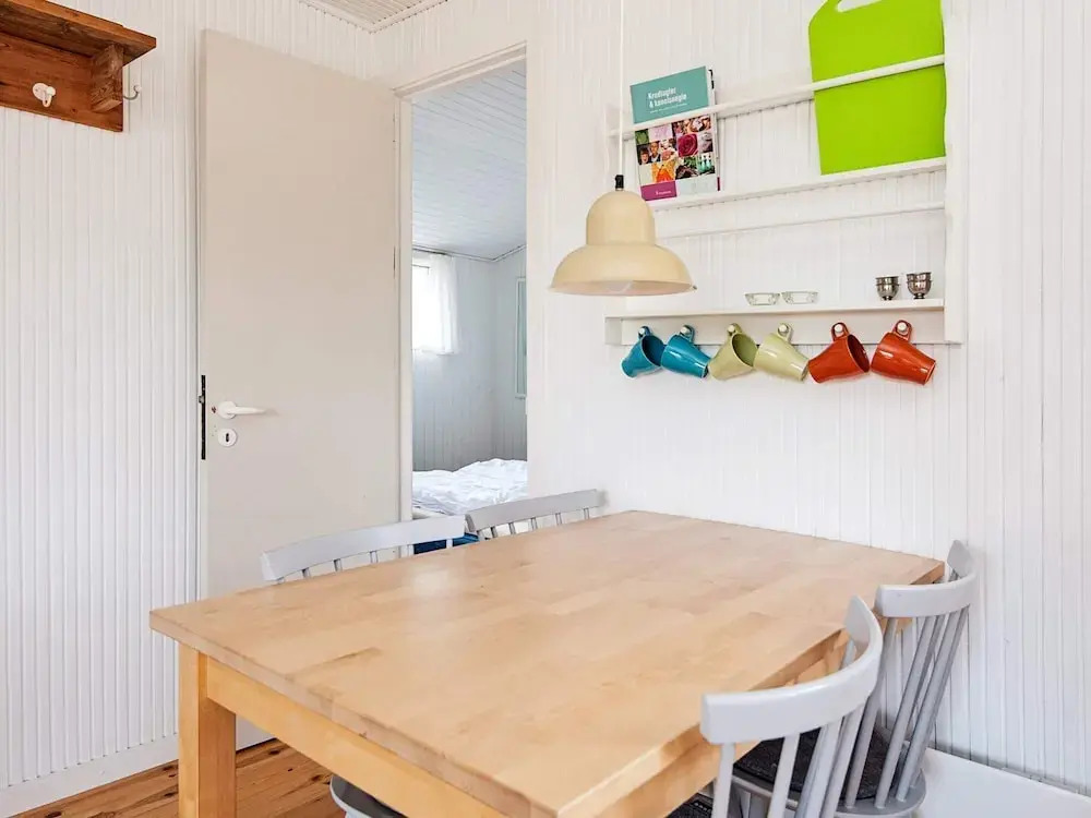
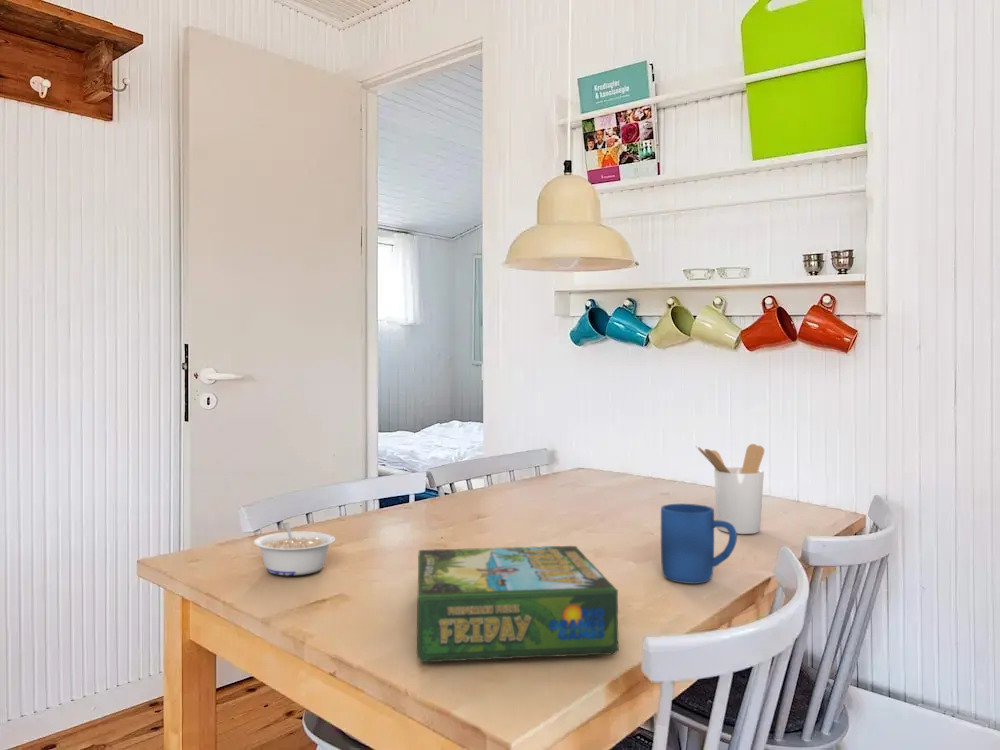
+ mug [660,503,738,585]
+ utensil holder [695,443,765,535]
+ board game [416,545,620,663]
+ legume [253,522,336,576]
